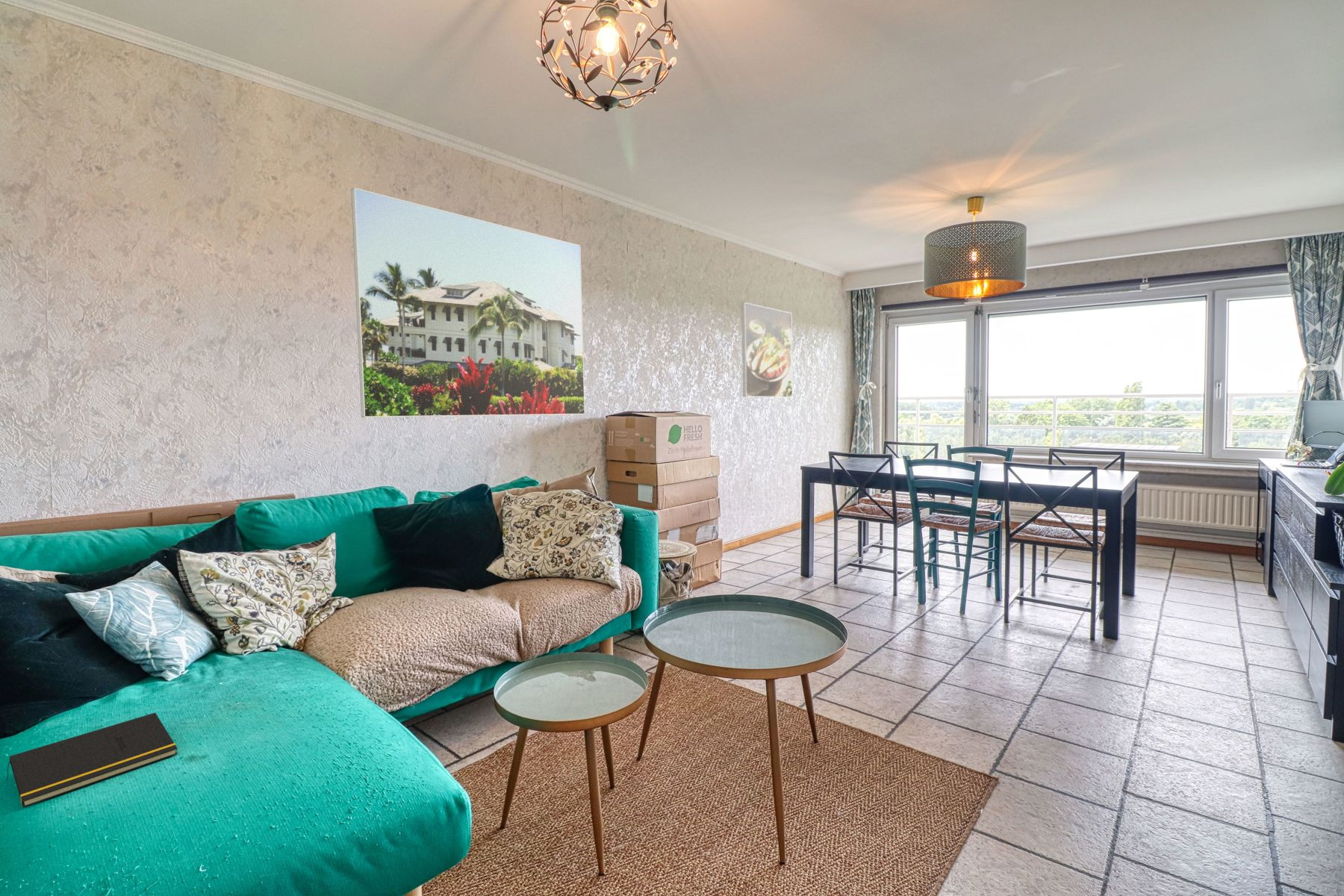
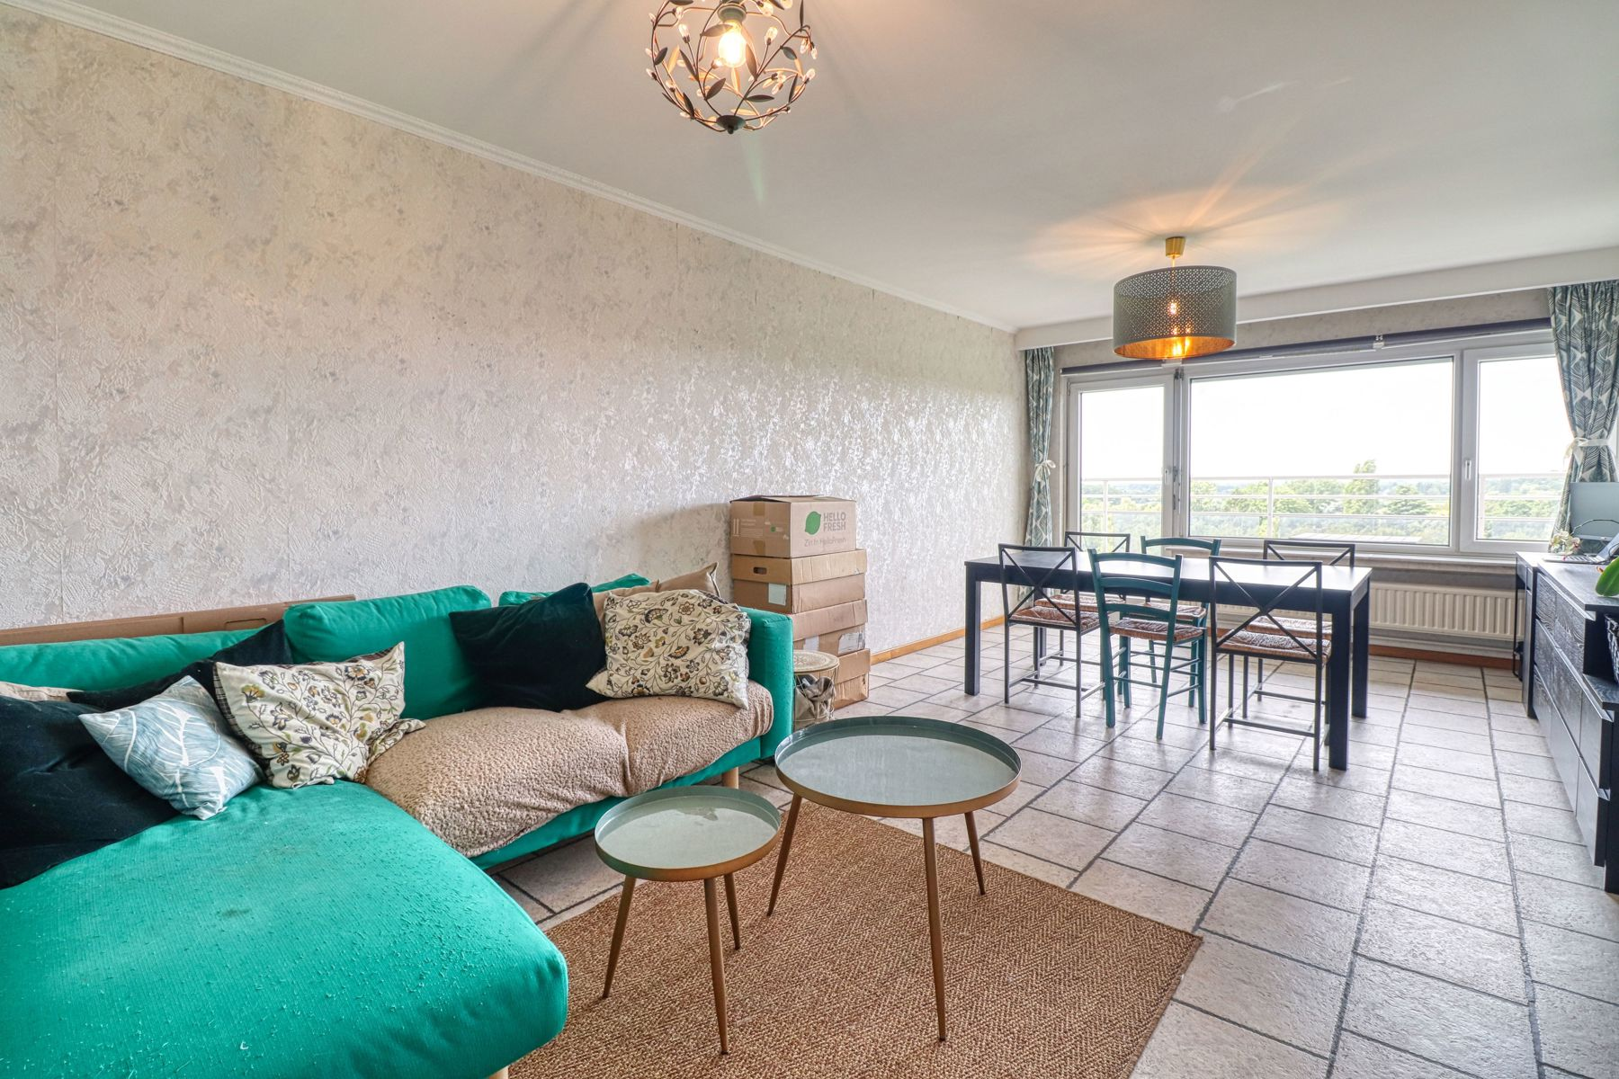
- notepad [5,712,178,809]
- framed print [350,187,585,418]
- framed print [741,302,794,399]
